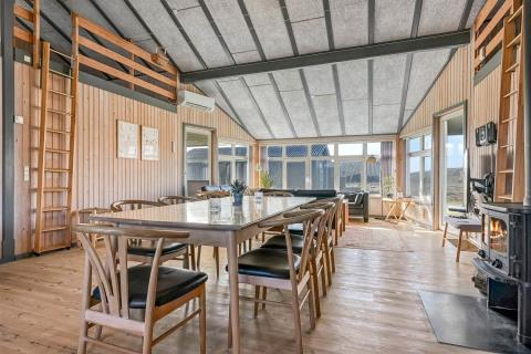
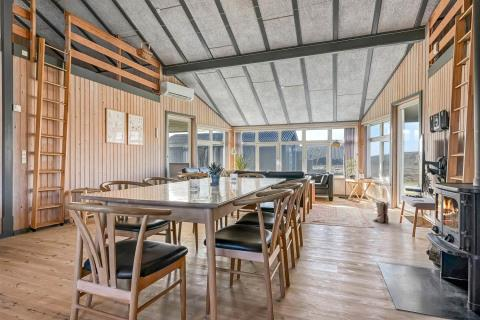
+ boots [372,201,390,224]
